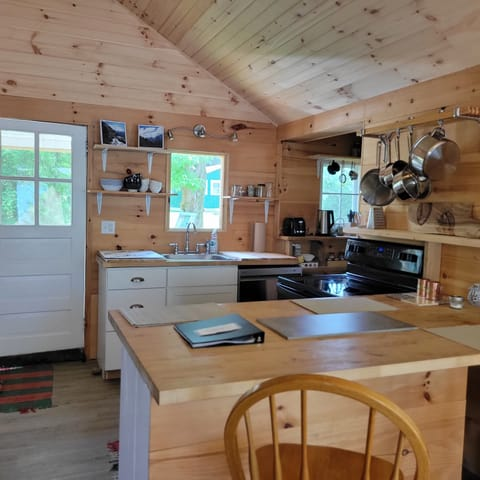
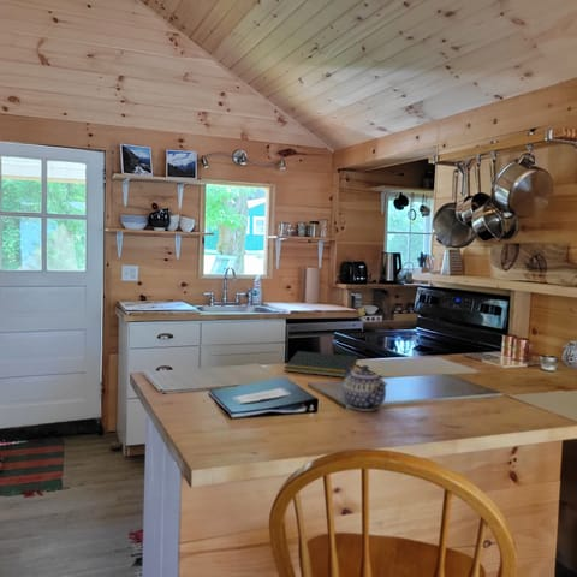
+ teapot [341,364,388,412]
+ notepad [284,350,359,379]
